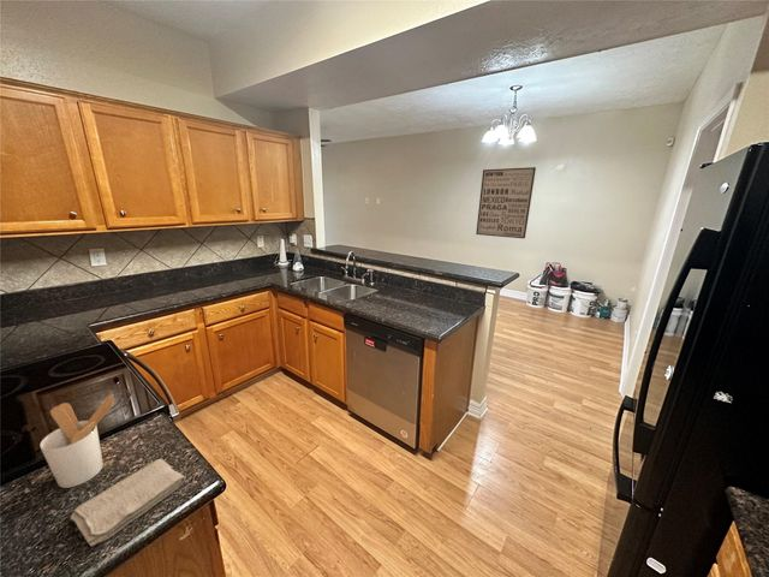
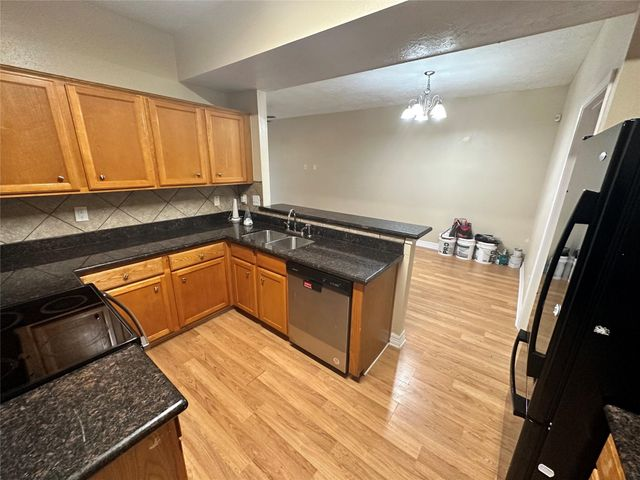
- washcloth [70,458,186,547]
- wall art [475,166,537,239]
- utensil holder [38,393,115,489]
